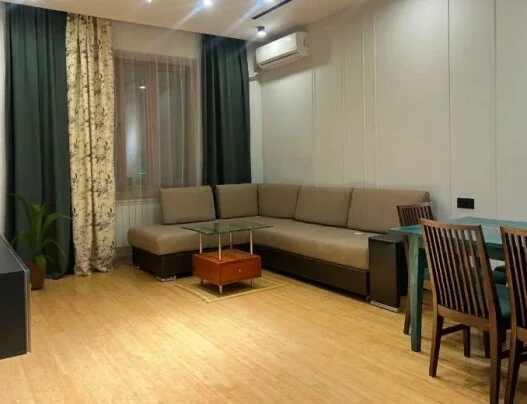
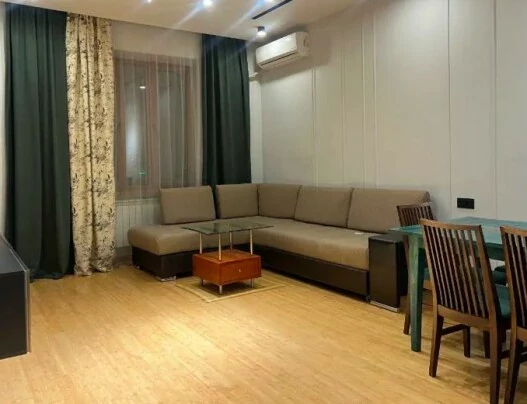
- house plant [7,192,73,290]
